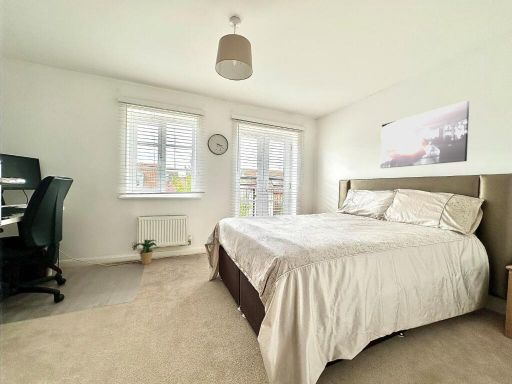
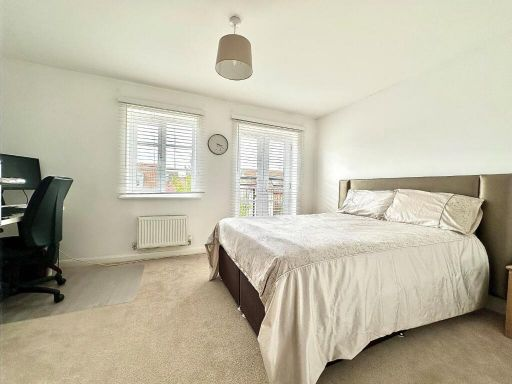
- wall art [380,100,470,169]
- potted plant [132,239,158,265]
